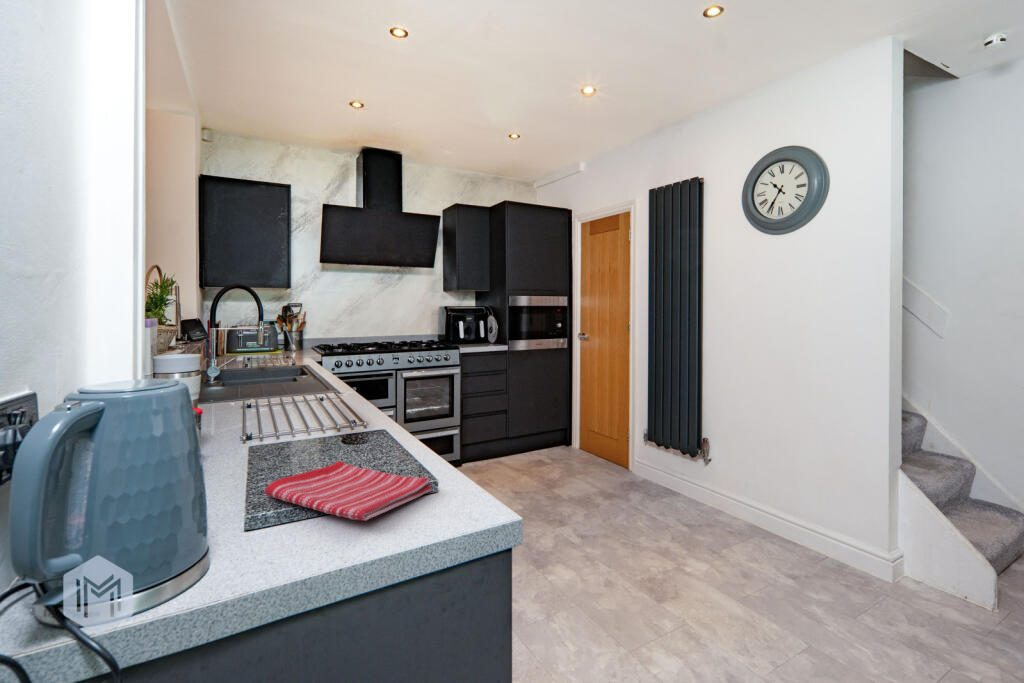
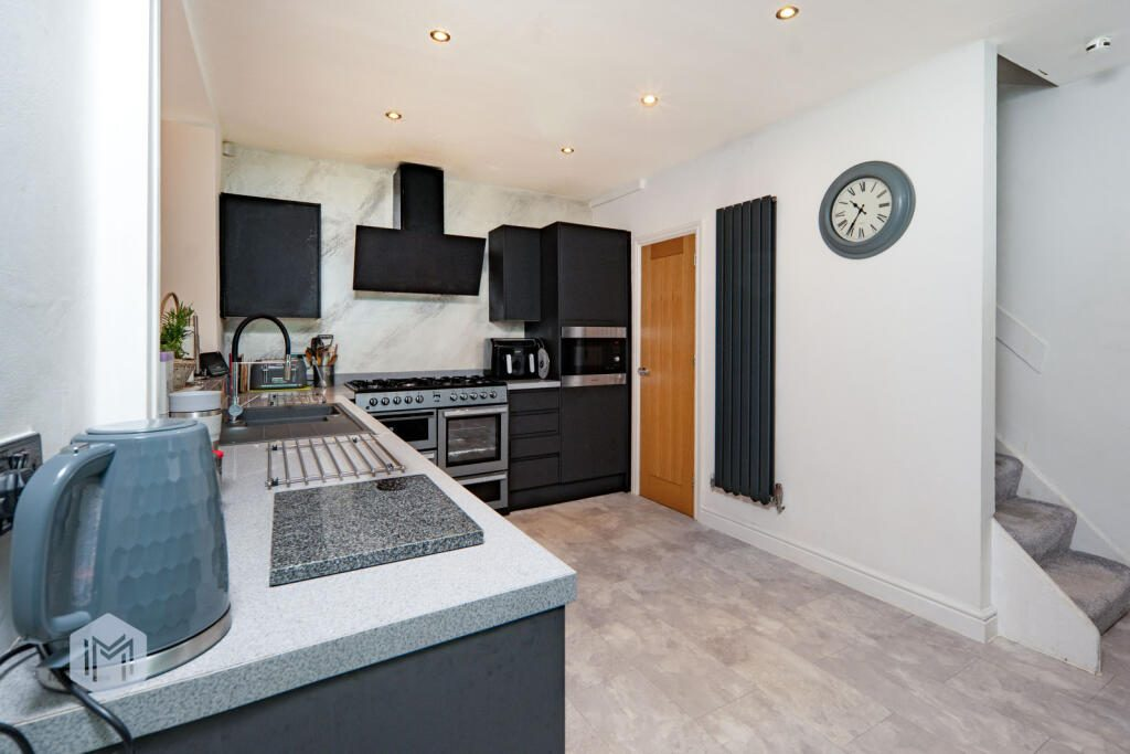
- dish towel [264,460,433,522]
